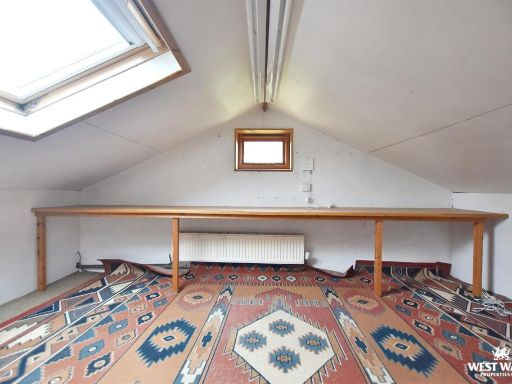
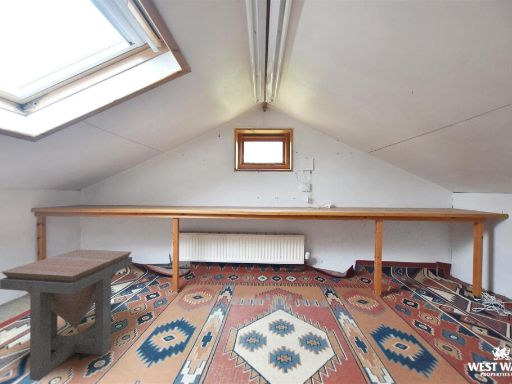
+ side table [0,248,133,382]
